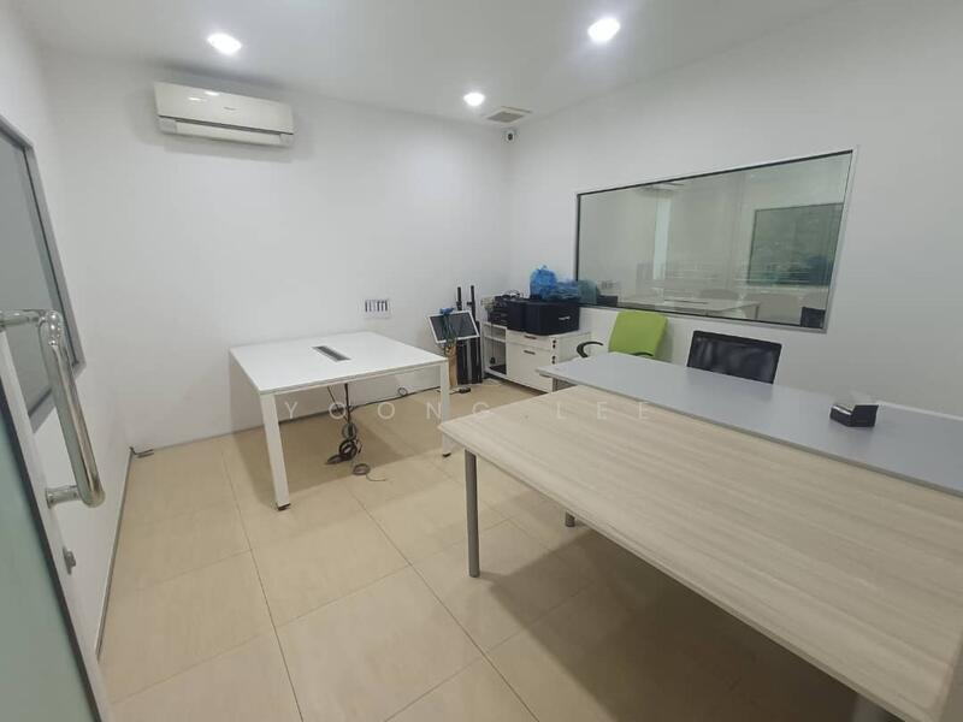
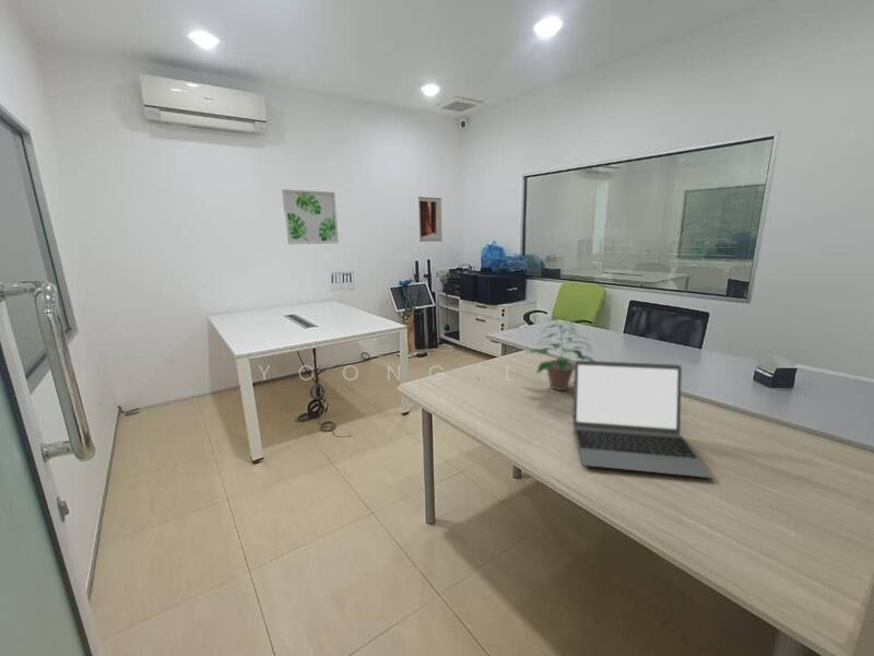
+ wall art [417,196,444,243]
+ potted plant [524,315,595,391]
+ wall art [281,188,340,245]
+ laptop [571,360,713,479]
